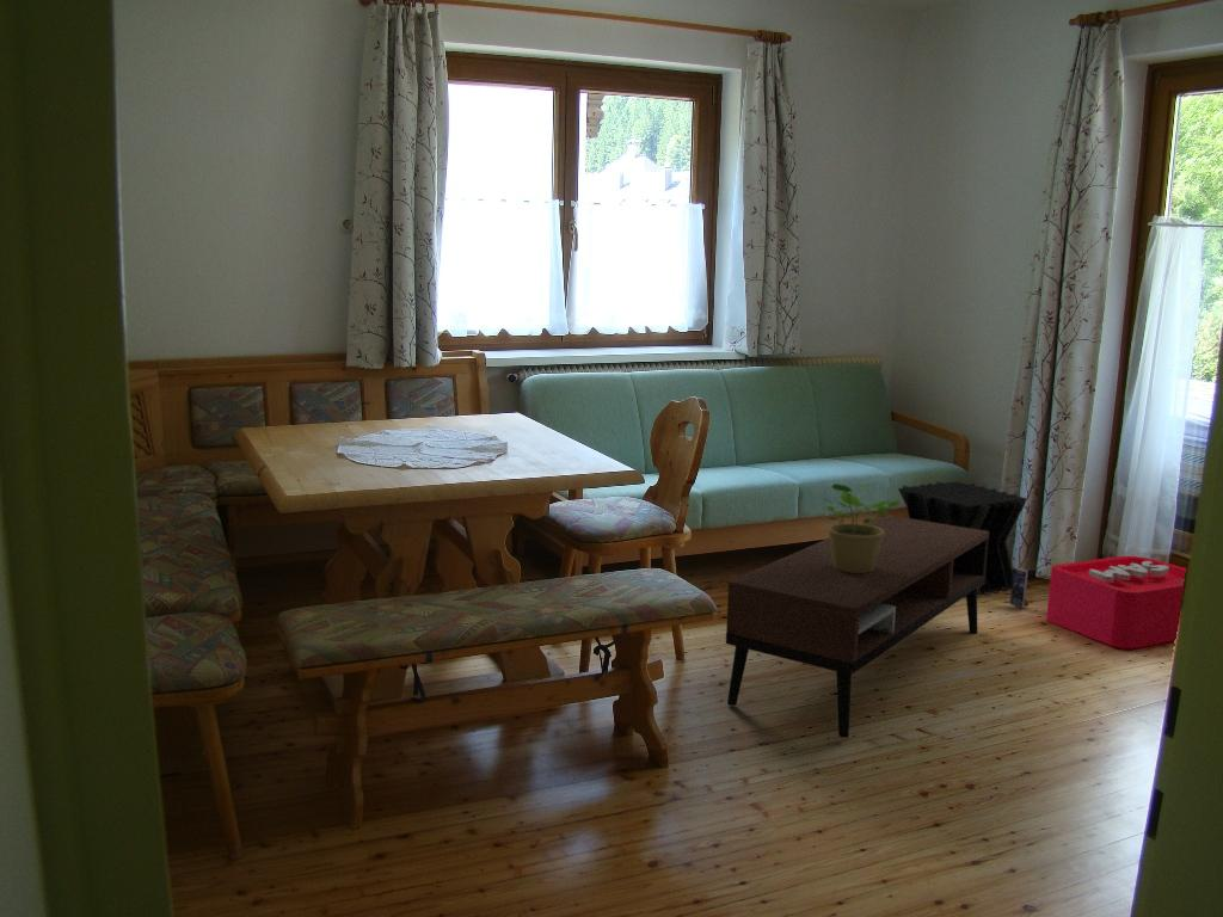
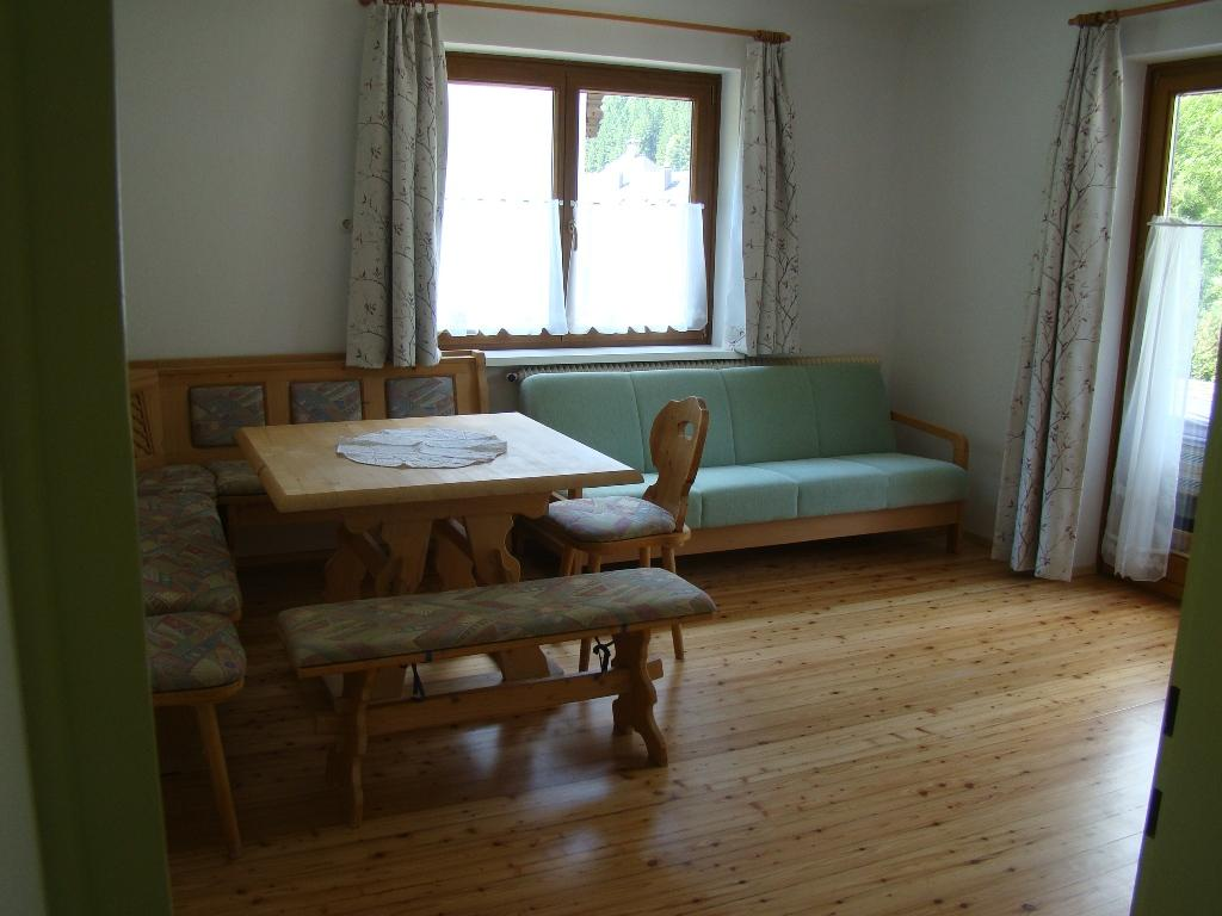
- potted plant [819,482,901,573]
- side table [897,480,1031,610]
- storage bin [1045,555,1187,650]
- coffee table [725,513,989,739]
